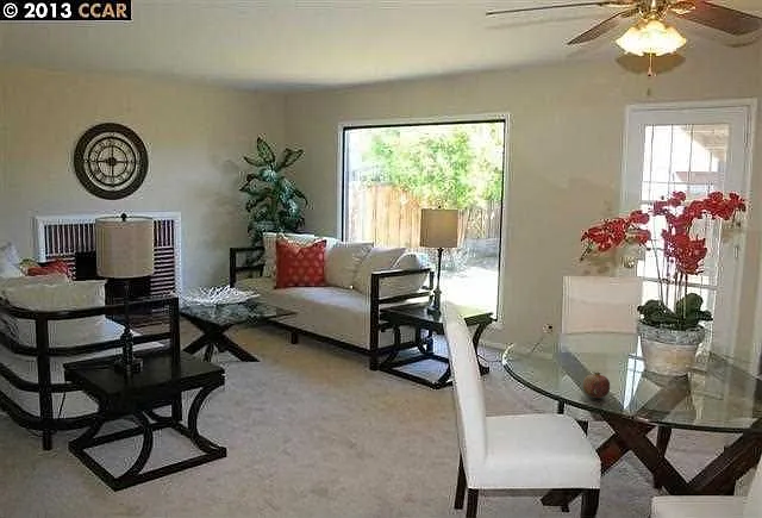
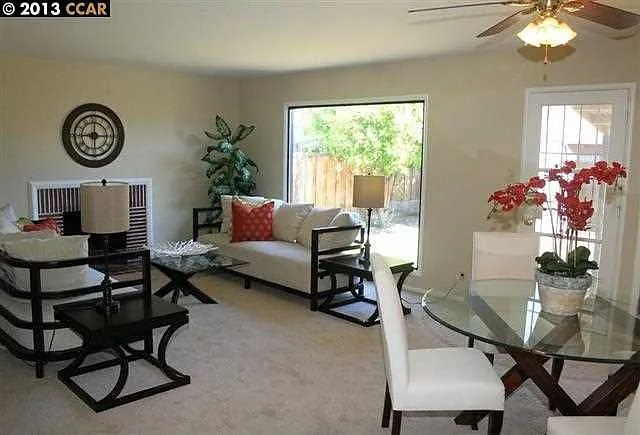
- fruit [582,370,611,399]
